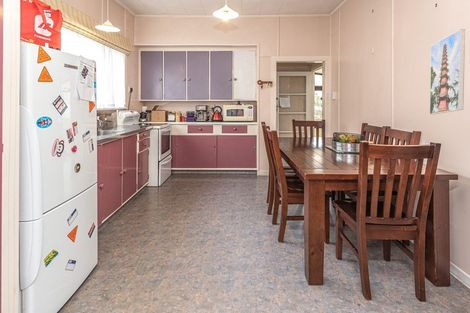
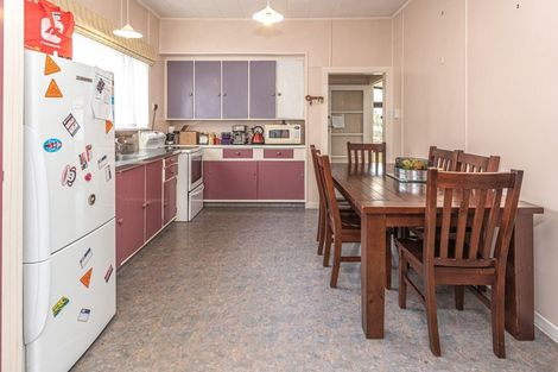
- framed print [429,28,466,116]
